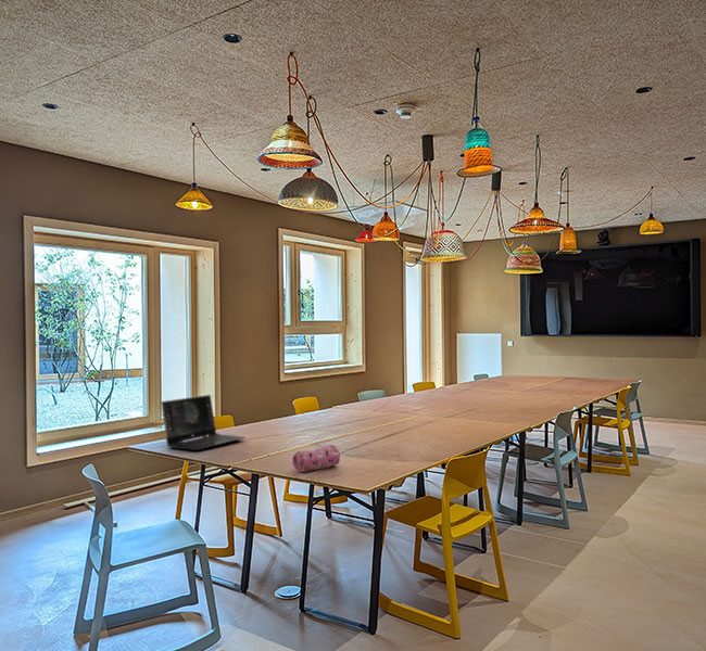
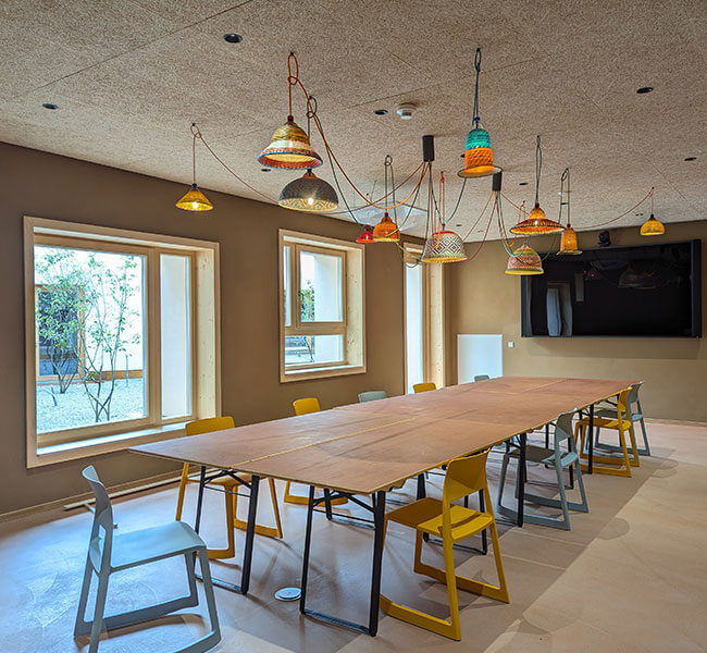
- laptop [160,394,247,451]
- pencil case [291,445,341,473]
